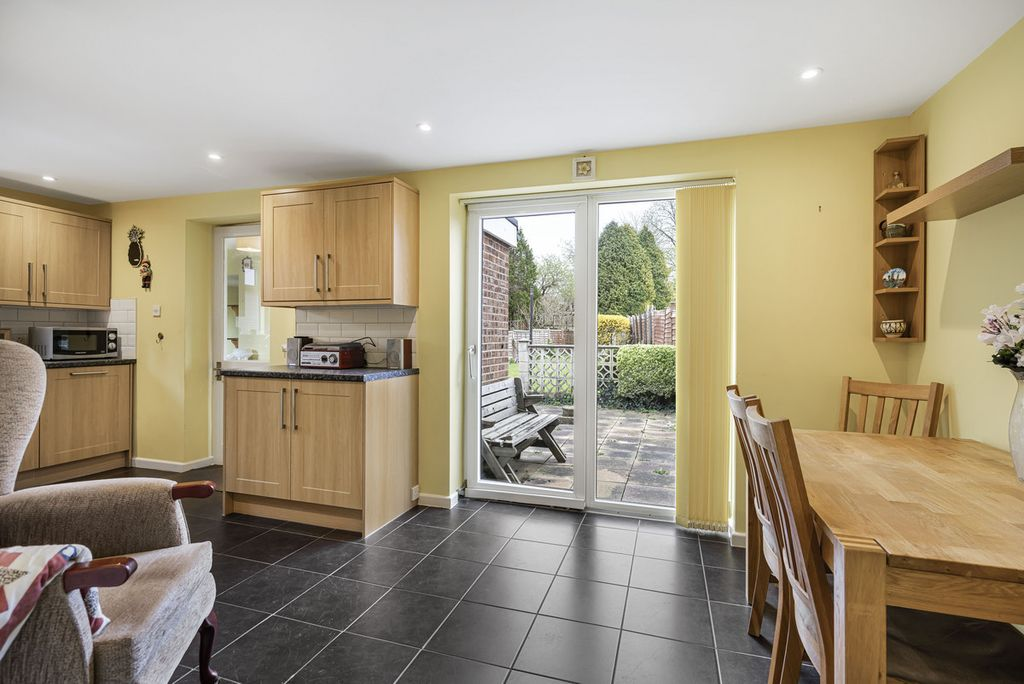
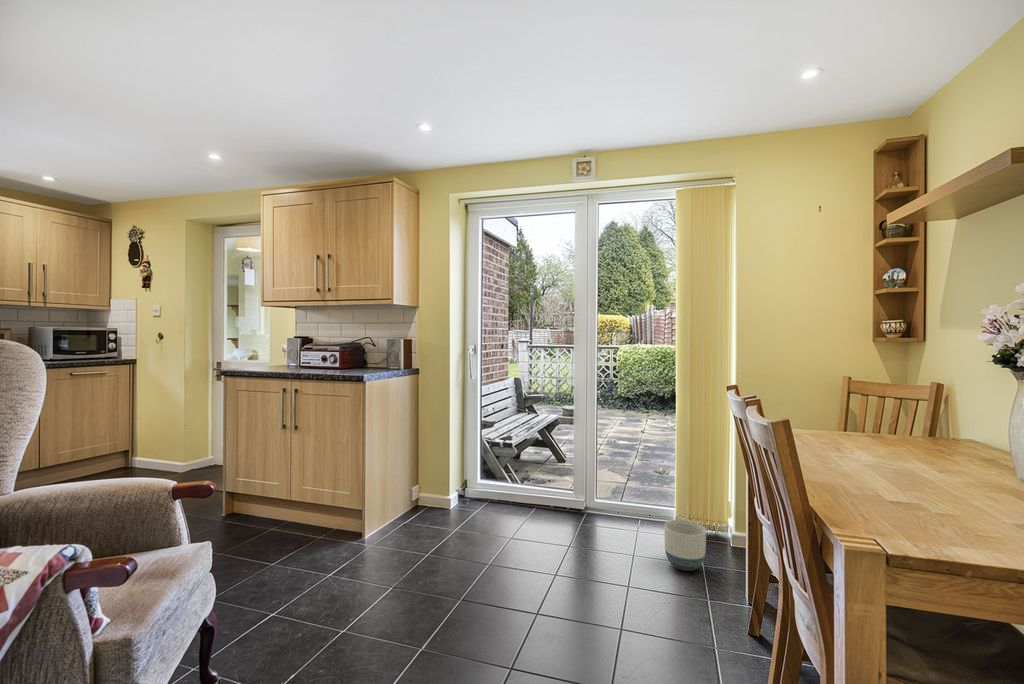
+ planter [663,519,707,572]
